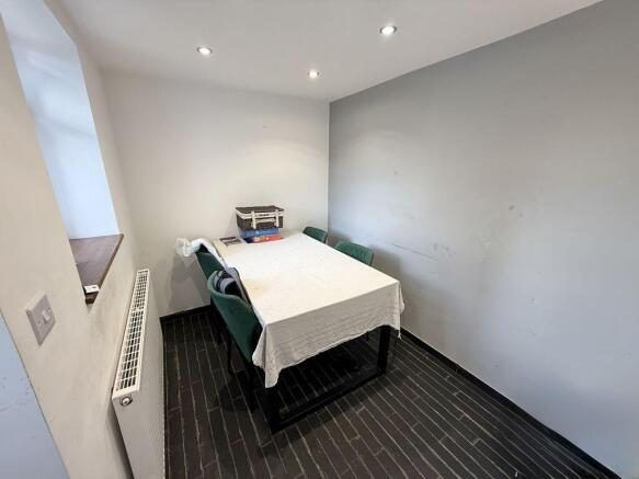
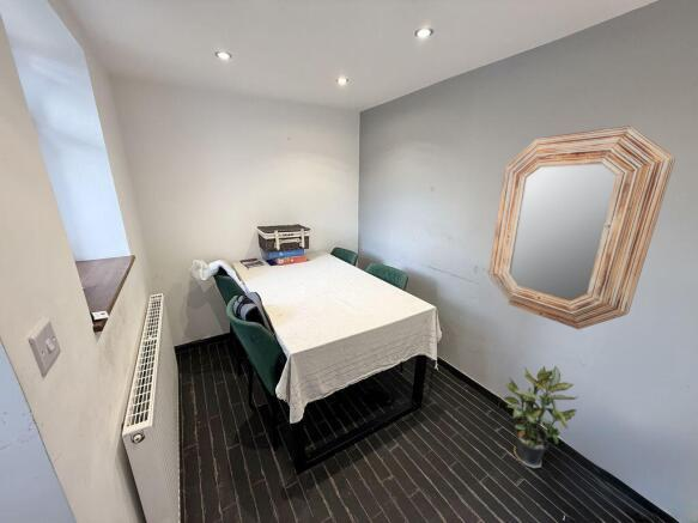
+ potted plant [502,365,579,469]
+ home mirror [487,124,676,330]
